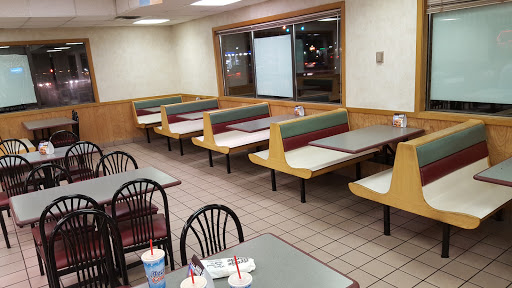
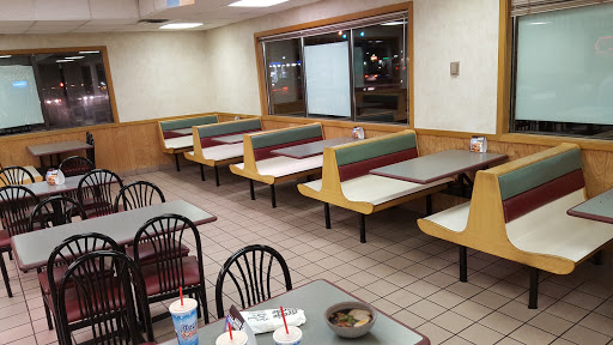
+ bowl [322,299,378,339]
